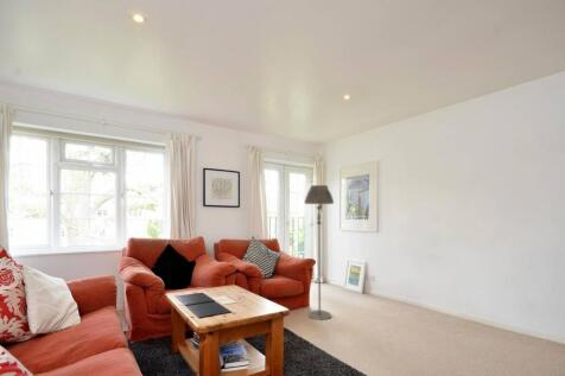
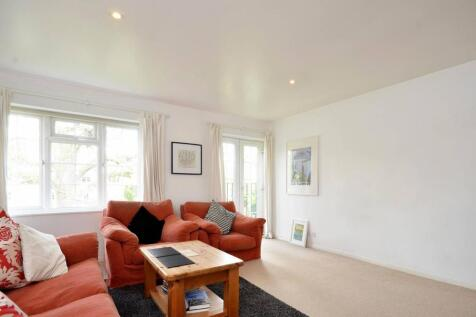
- floor lamp [304,184,335,321]
